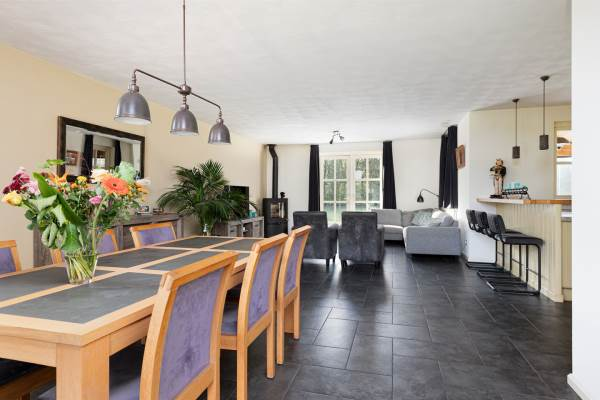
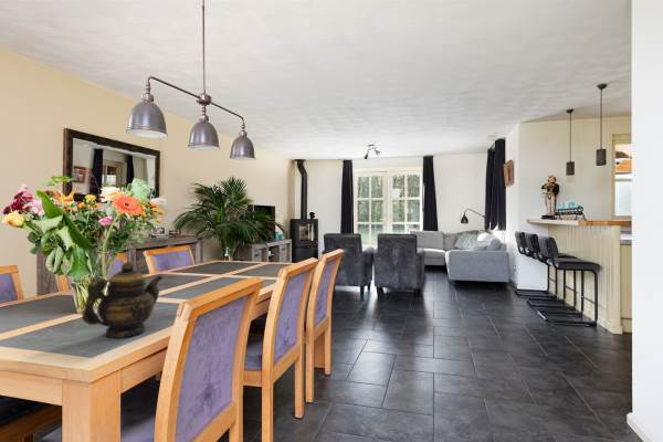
+ teapot [81,261,164,339]
